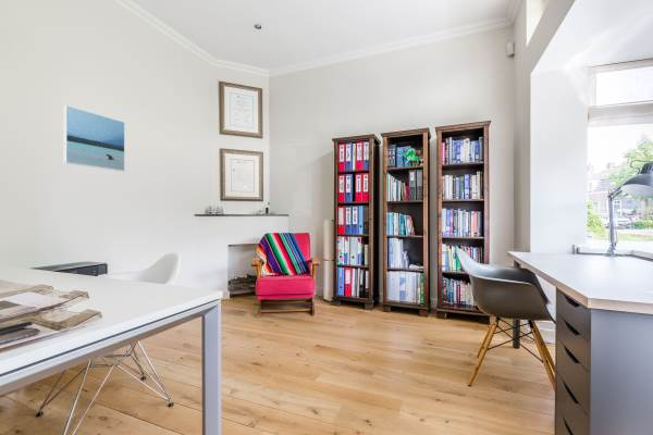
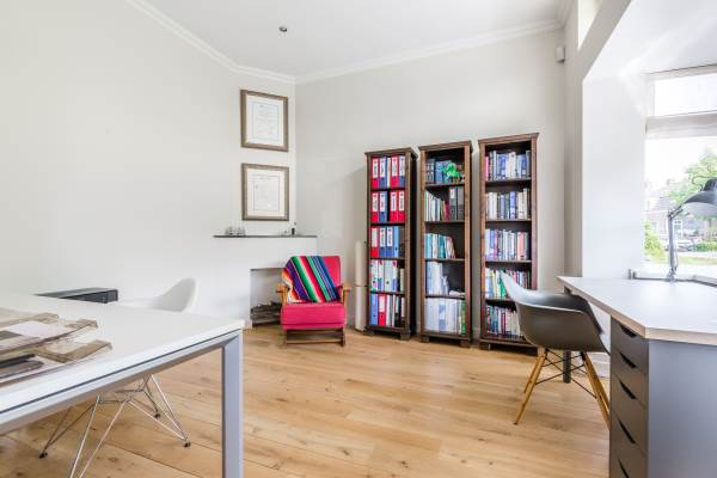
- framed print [63,104,126,172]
